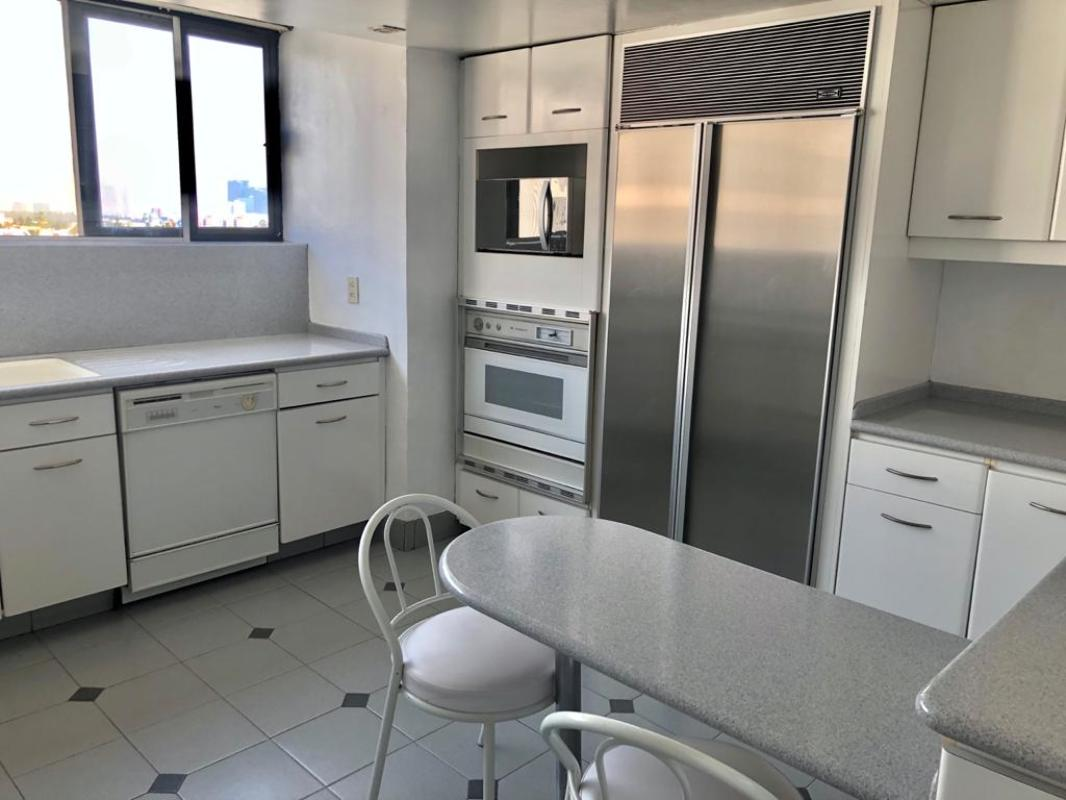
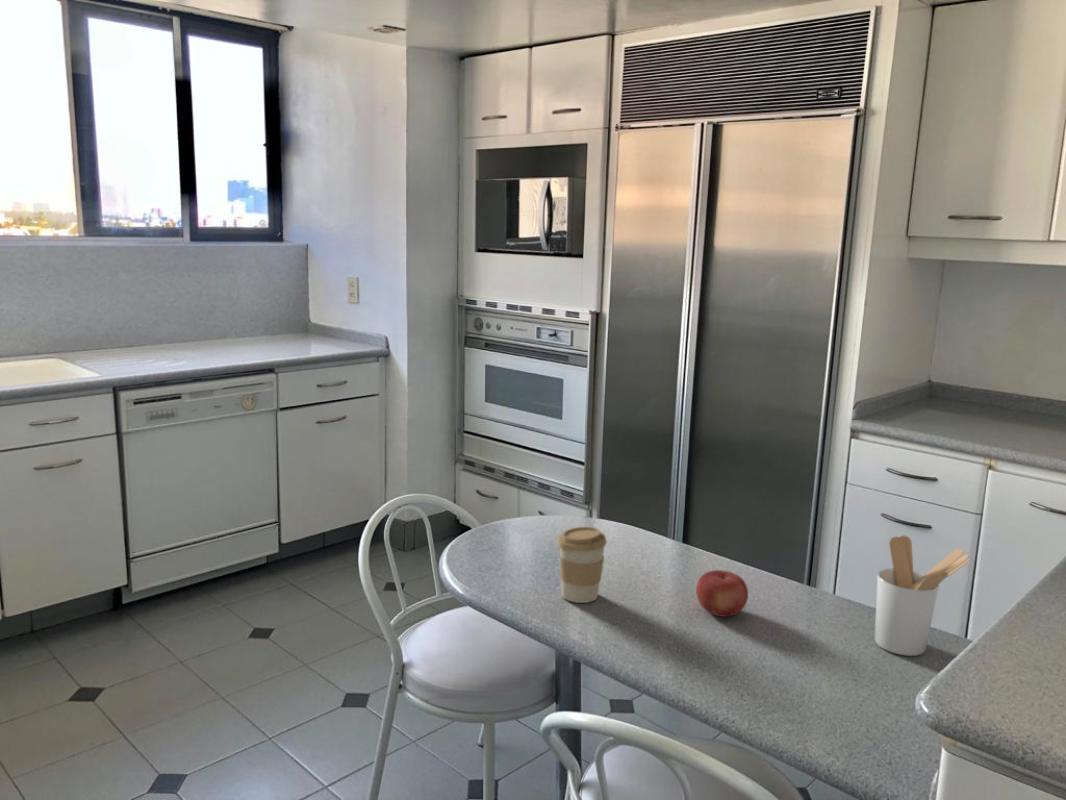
+ fruit [695,569,749,618]
+ coffee cup [556,526,608,604]
+ utensil holder [874,534,971,657]
